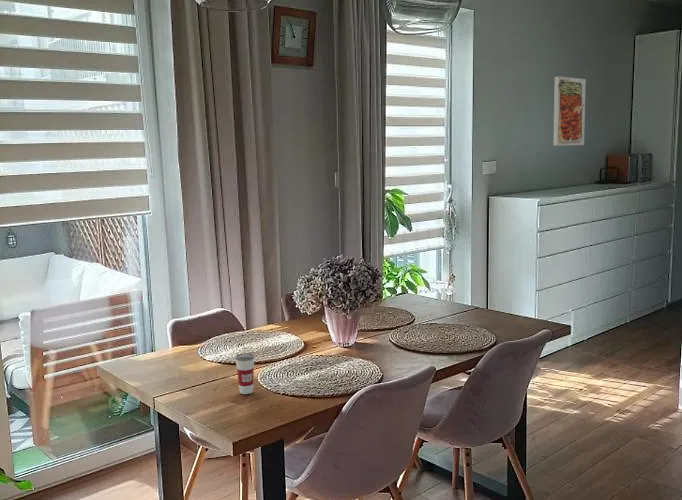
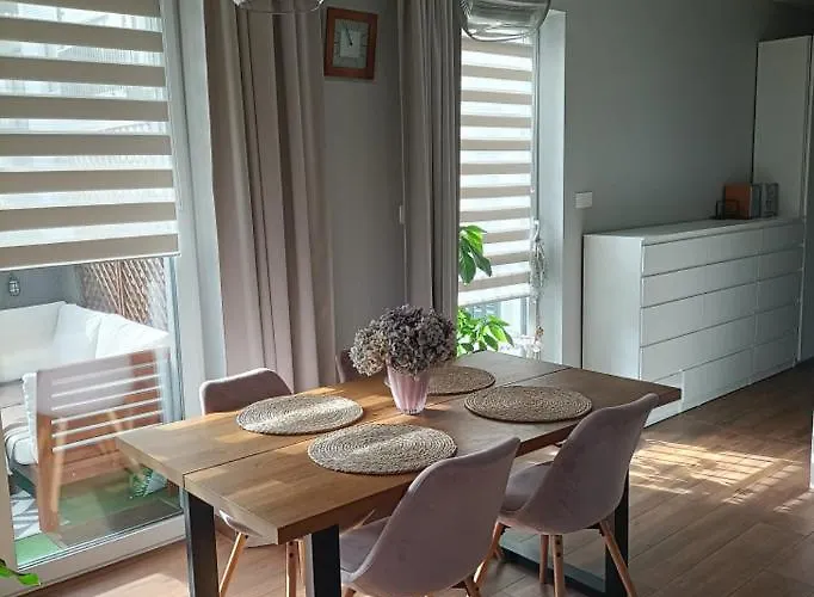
- cup [235,343,255,395]
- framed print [552,76,587,147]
